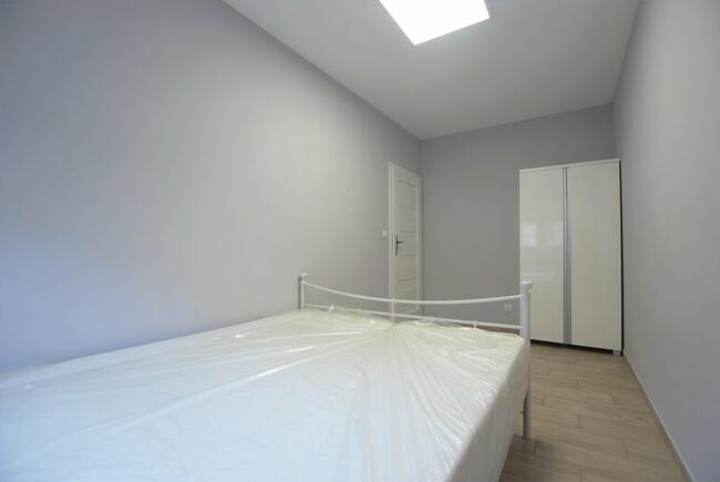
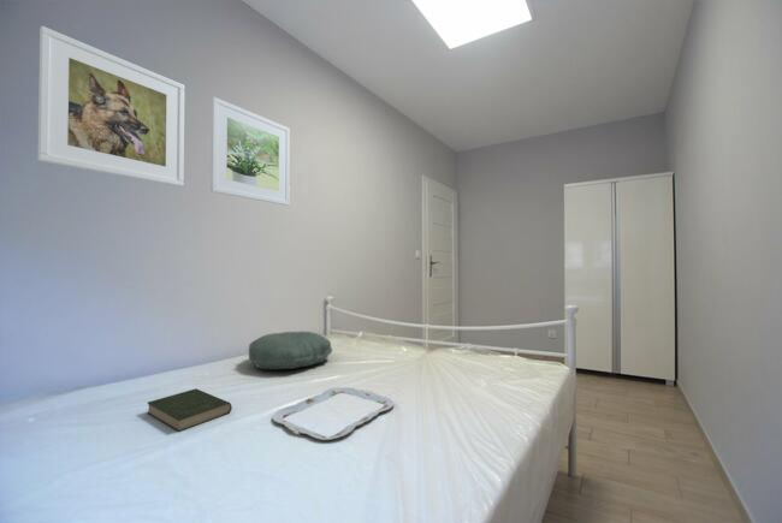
+ serving tray [271,386,395,441]
+ book [146,387,233,433]
+ pillow [247,331,333,372]
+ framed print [36,25,185,188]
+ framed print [209,96,291,207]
